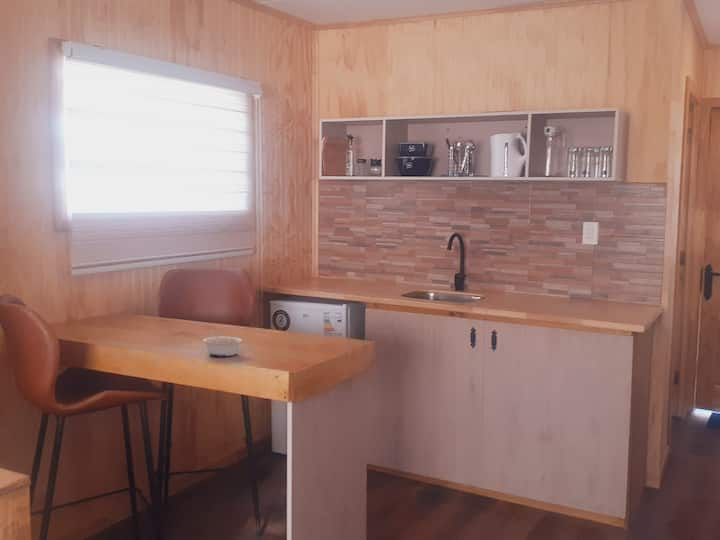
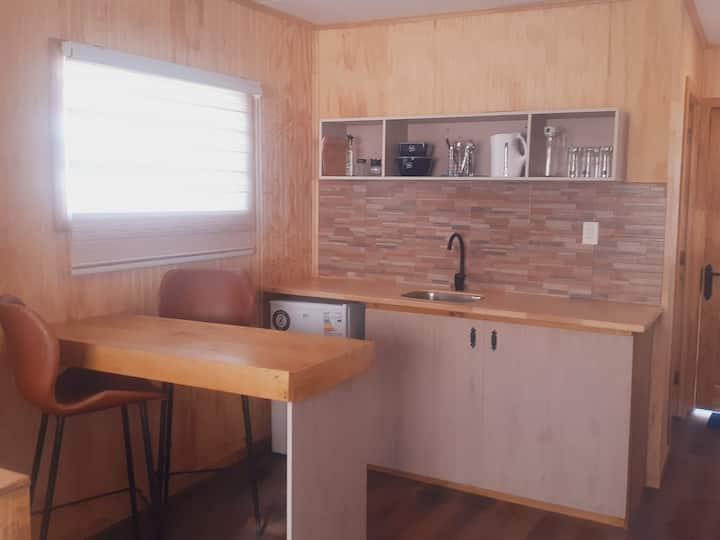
- legume [202,331,244,357]
